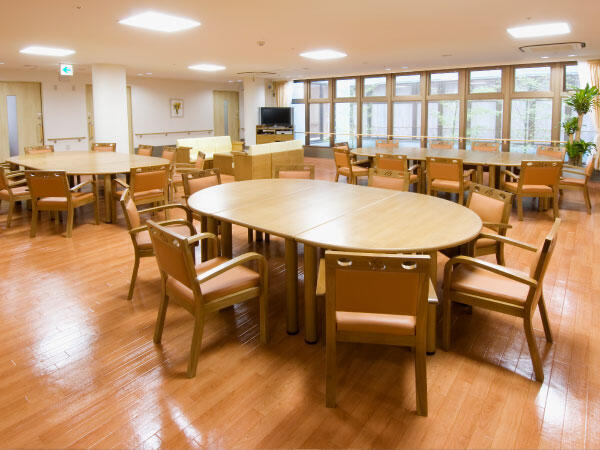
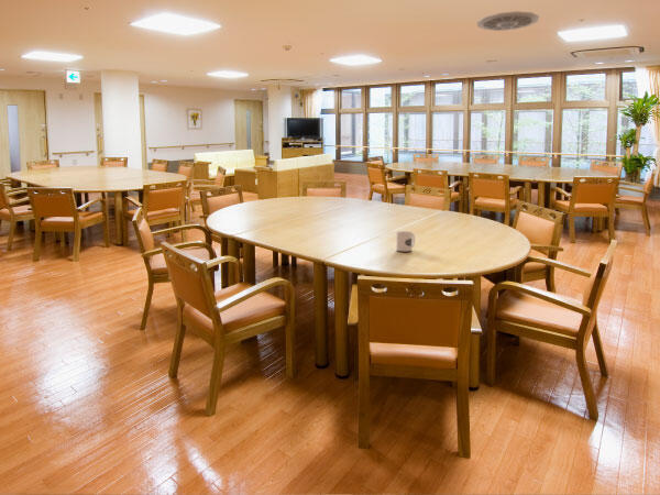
+ ceiling vent [476,10,540,32]
+ mug [395,230,416,252]
